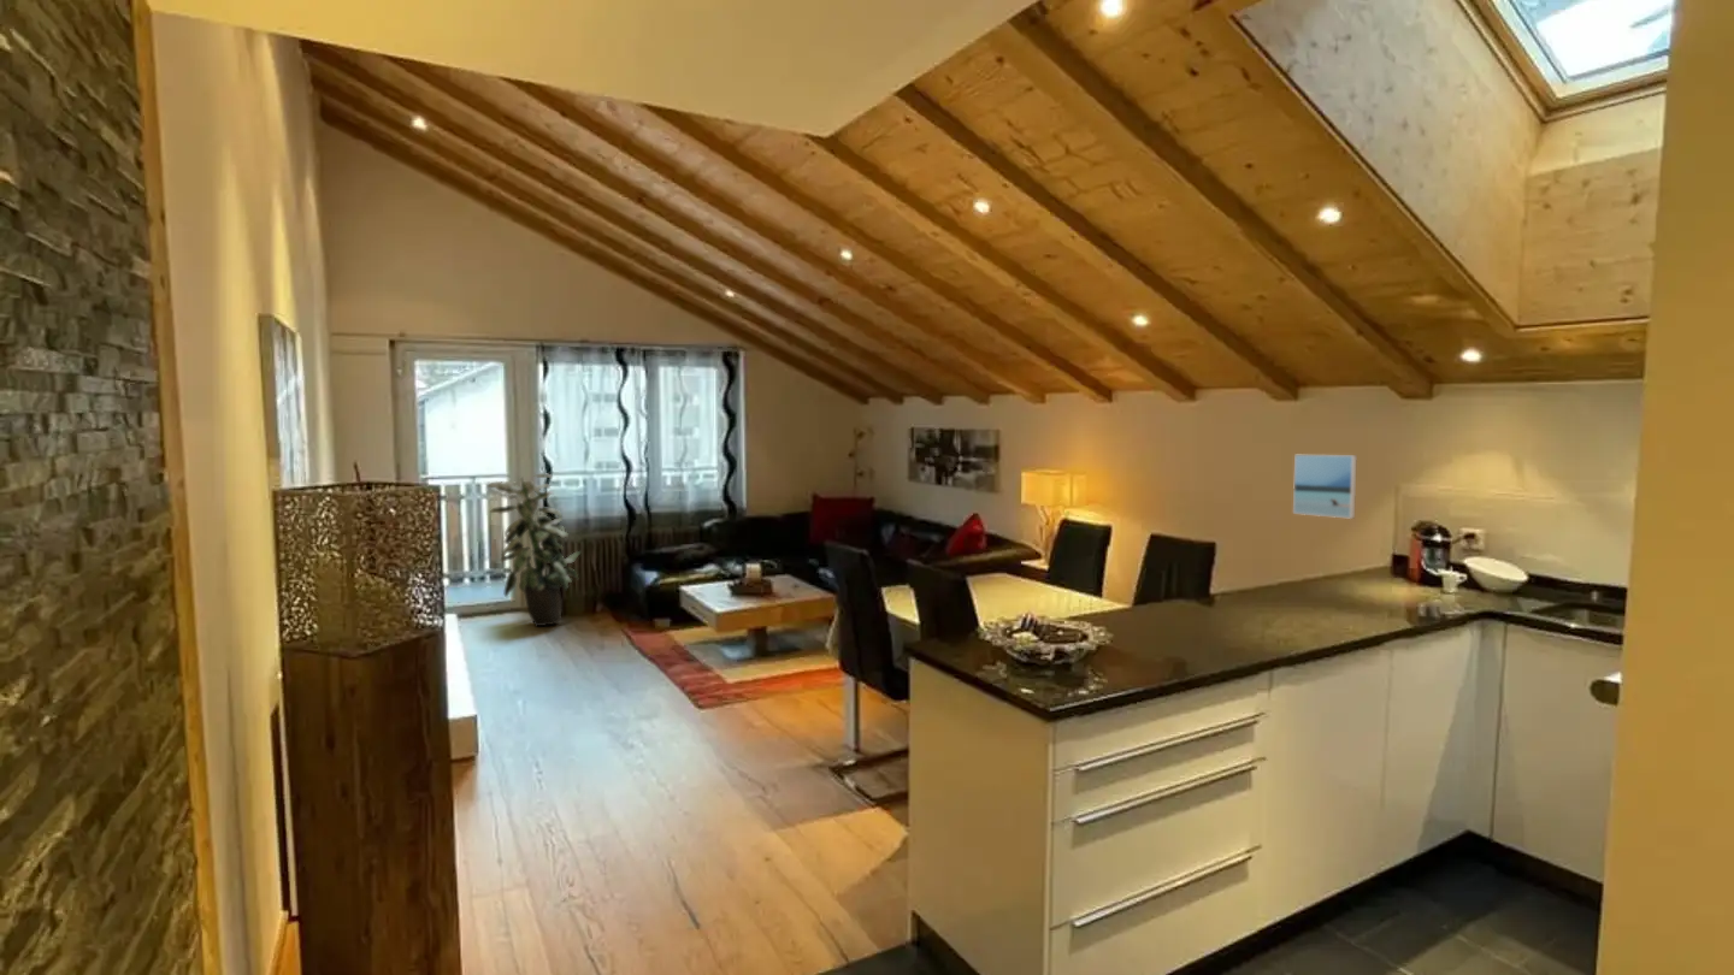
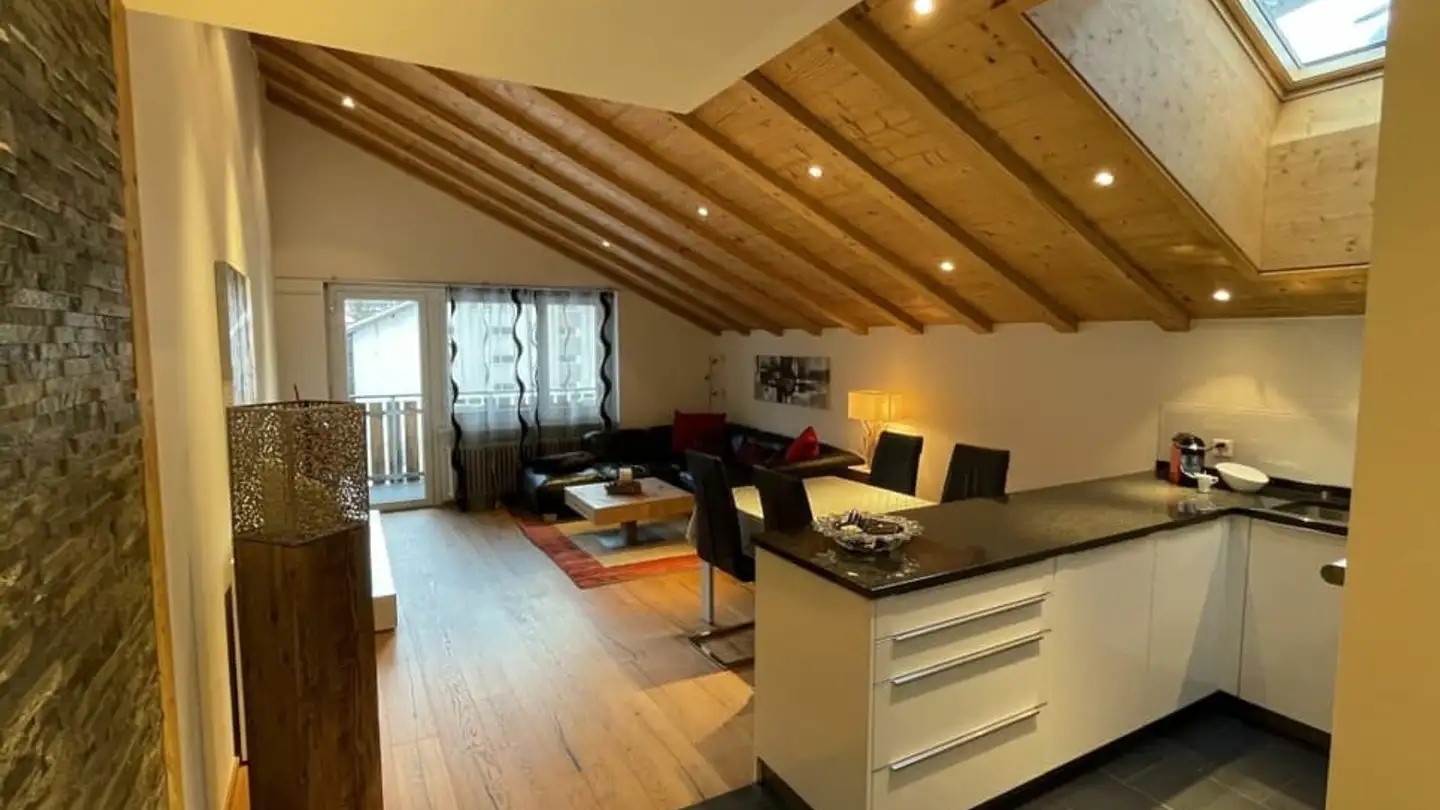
- indoor plant [485,472,583,628]
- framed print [1292,454,1358,520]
